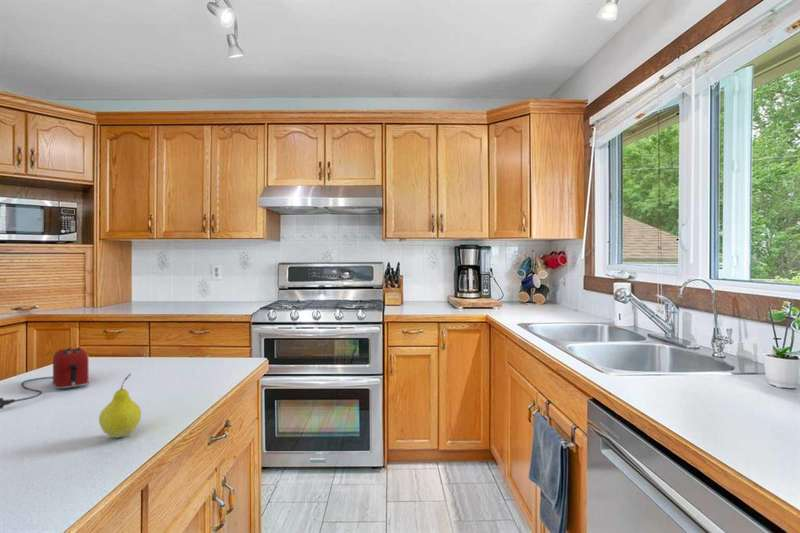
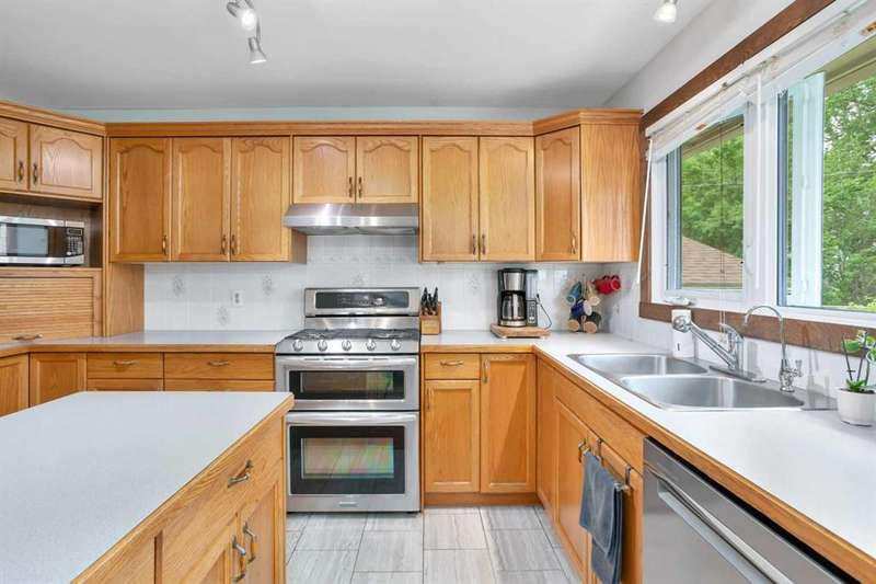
- fruit [98,372,142,438]
- toaster [0,346,90,410]
